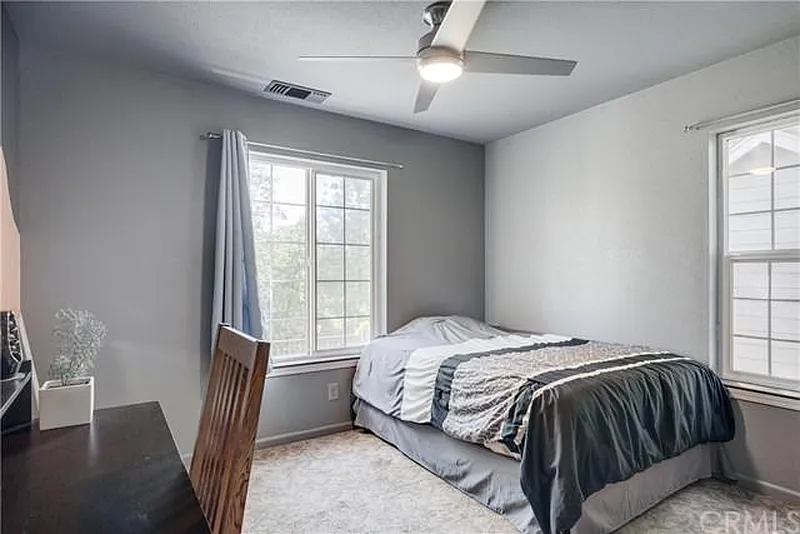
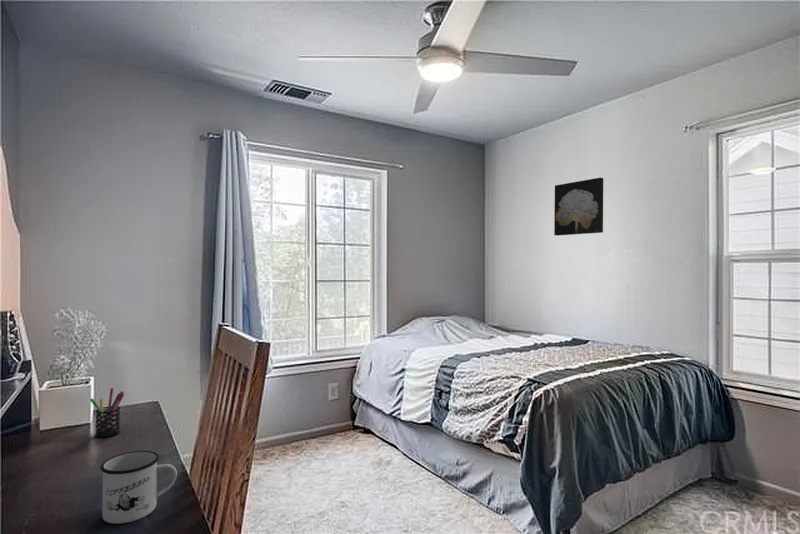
+ mug [99,450,178,525]
+ pen holder [89,387,125,439]
+ wall art [553,177,604,237]
